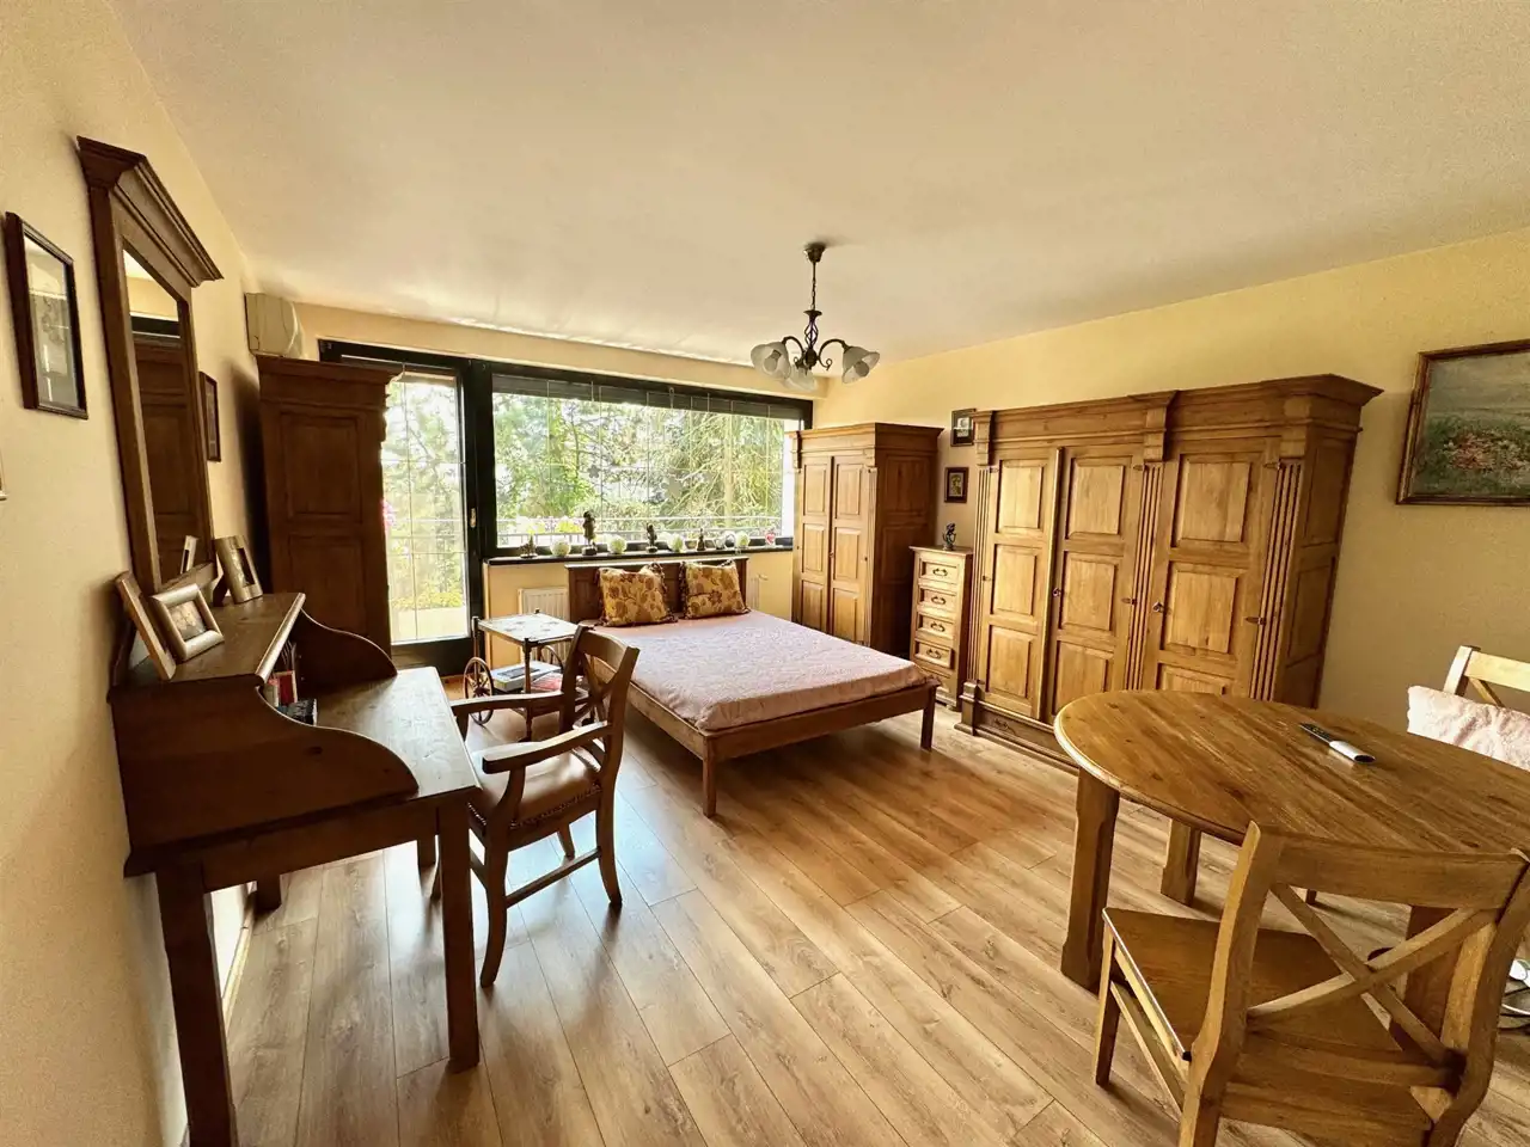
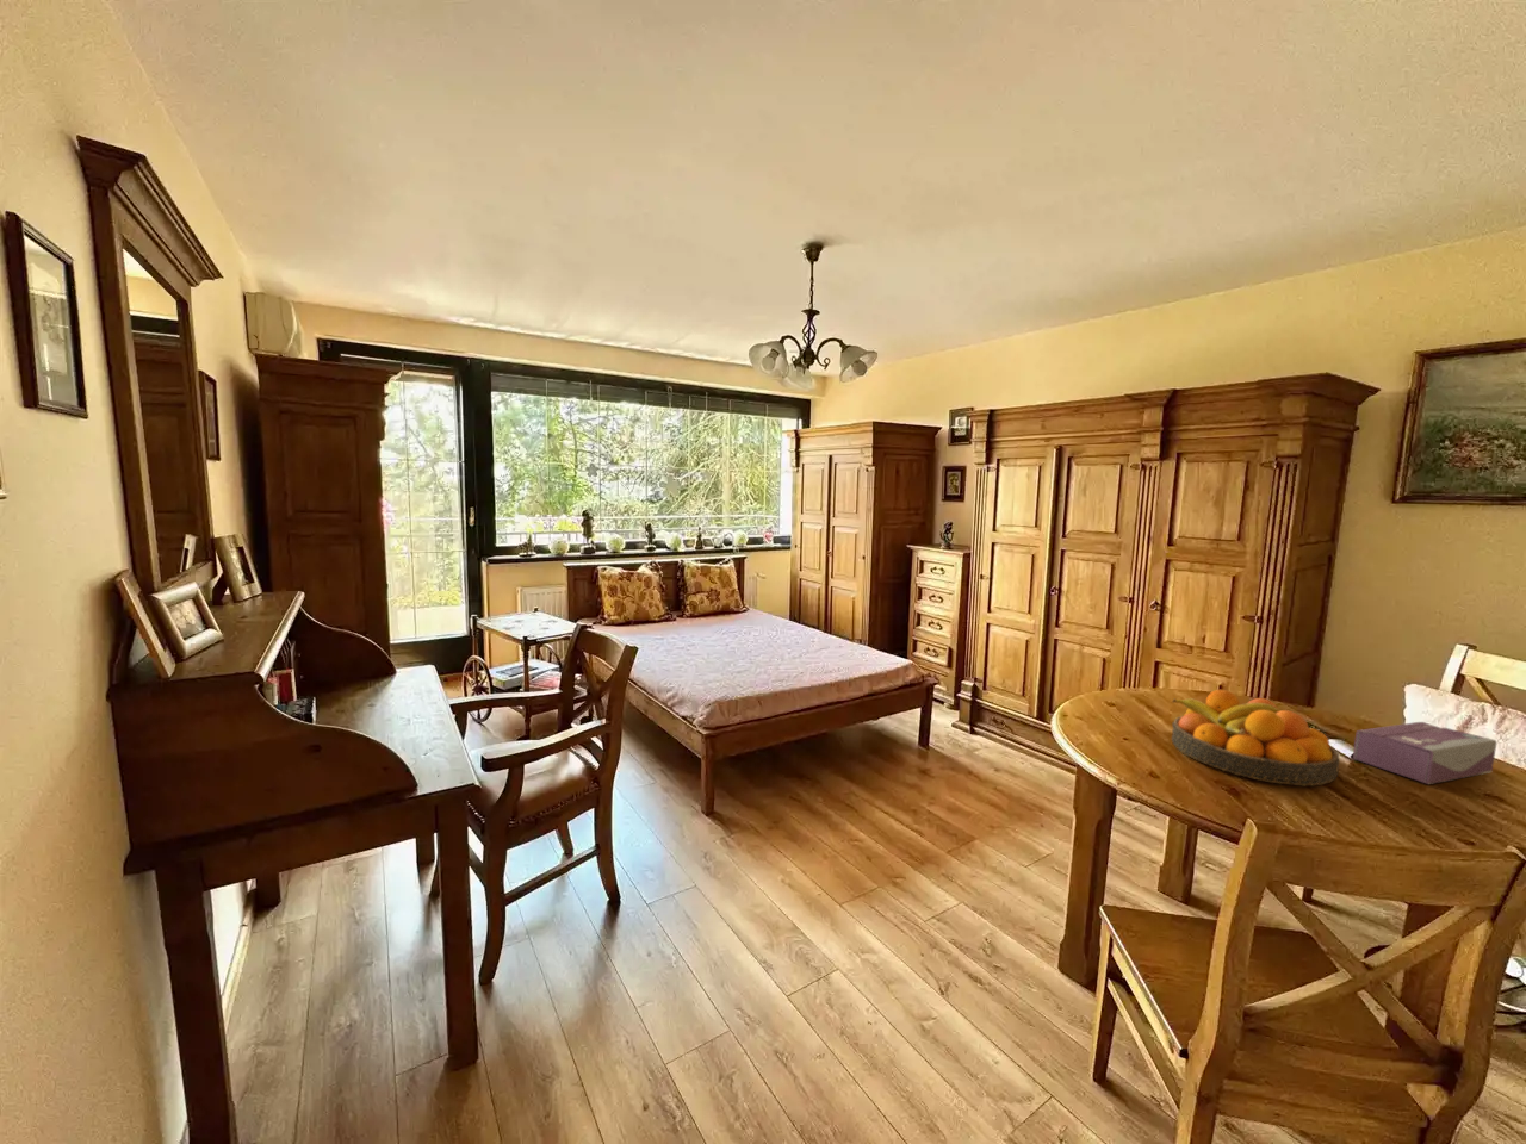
+ tissue box [1352,721,1498,786]
+ fruit bowl [1170,689,1341,786]
